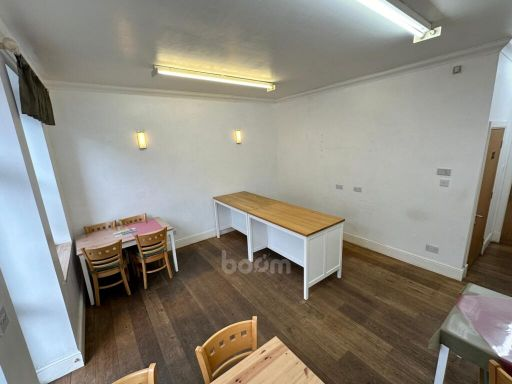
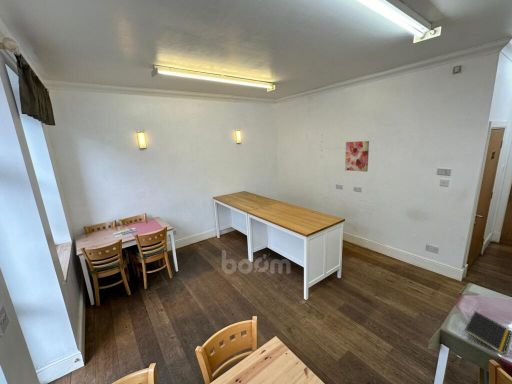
+ wall art [344,140,370,173]
+ notepad [463,310,512,356]
